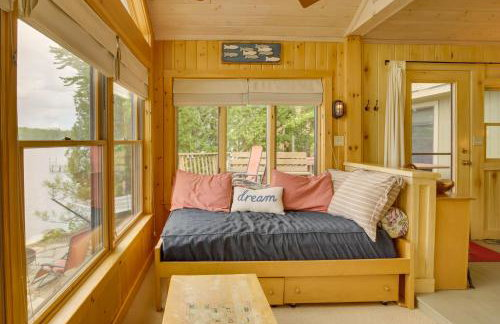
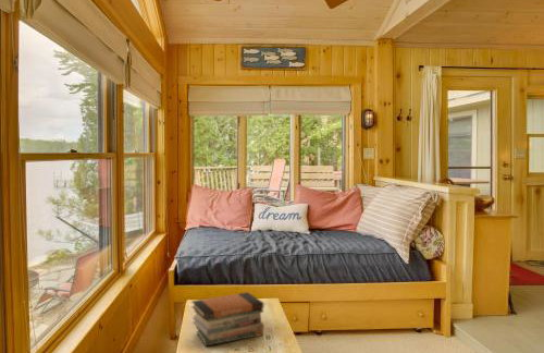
+ book stack [190,291,265,348]
